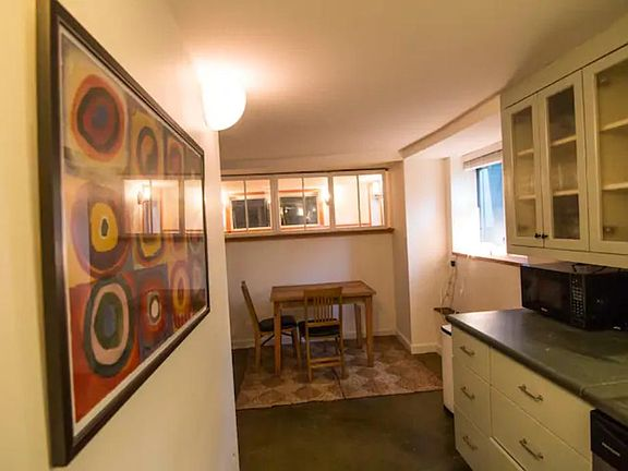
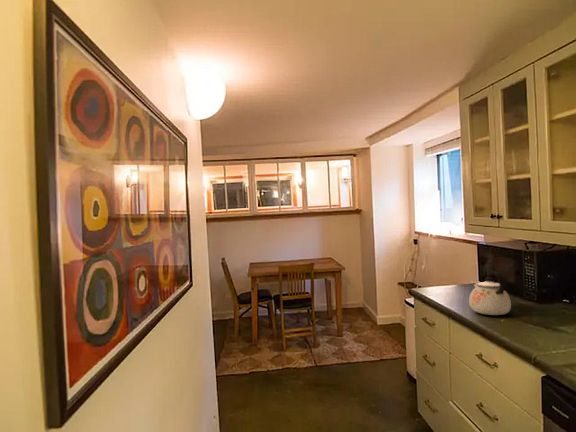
+ kettle [468,268,512,316]
